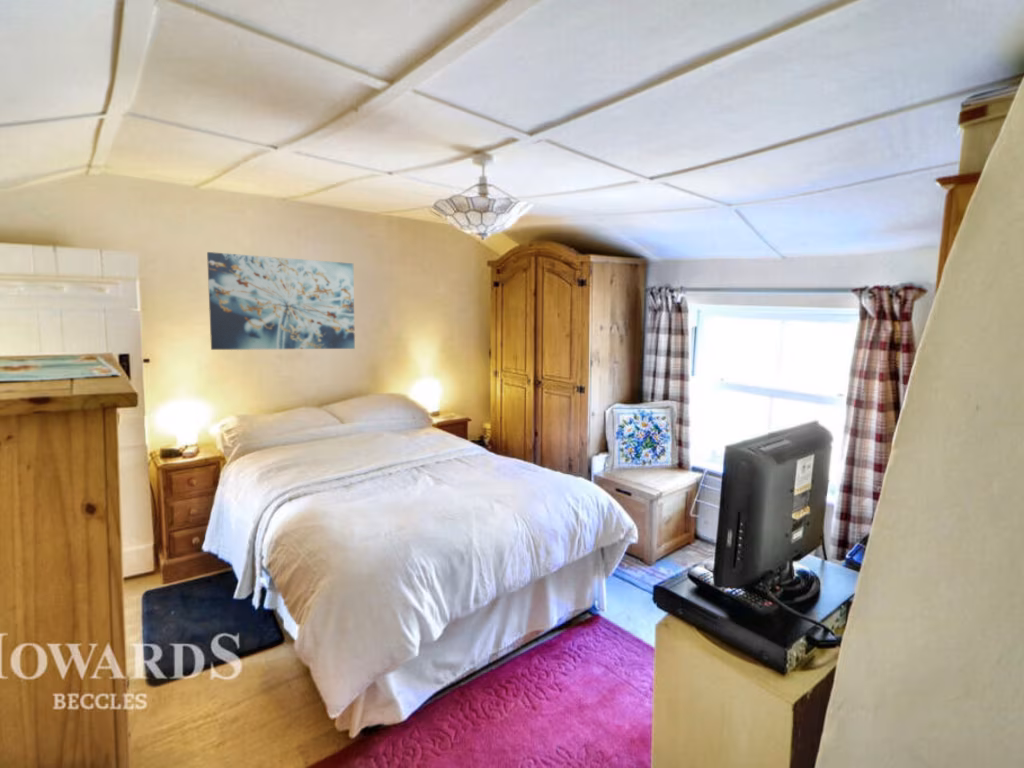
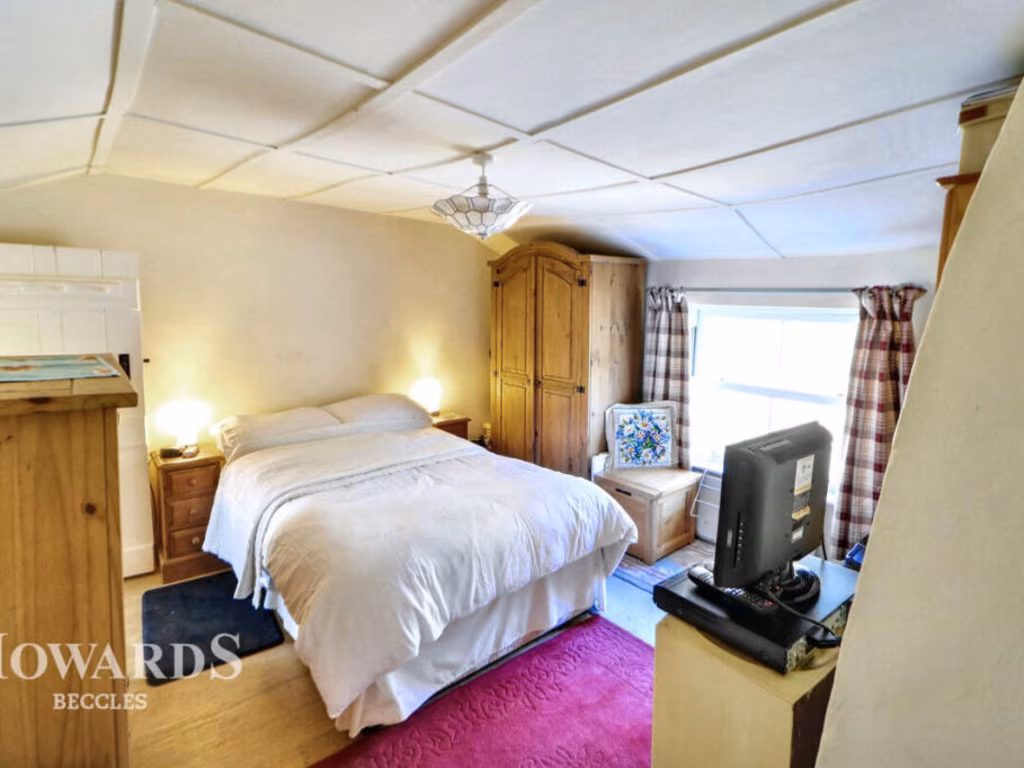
- wall art [206,251,356,351]
